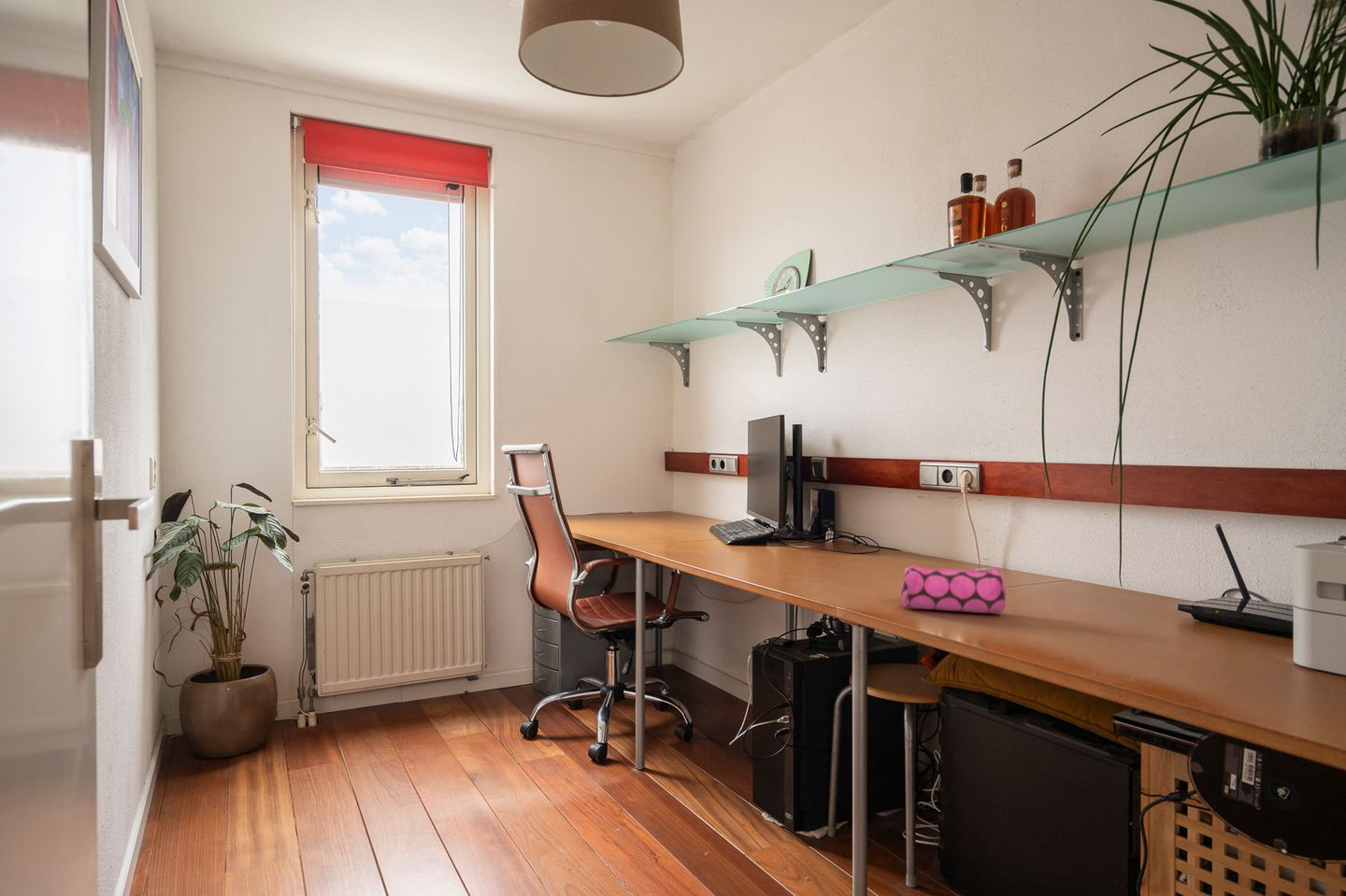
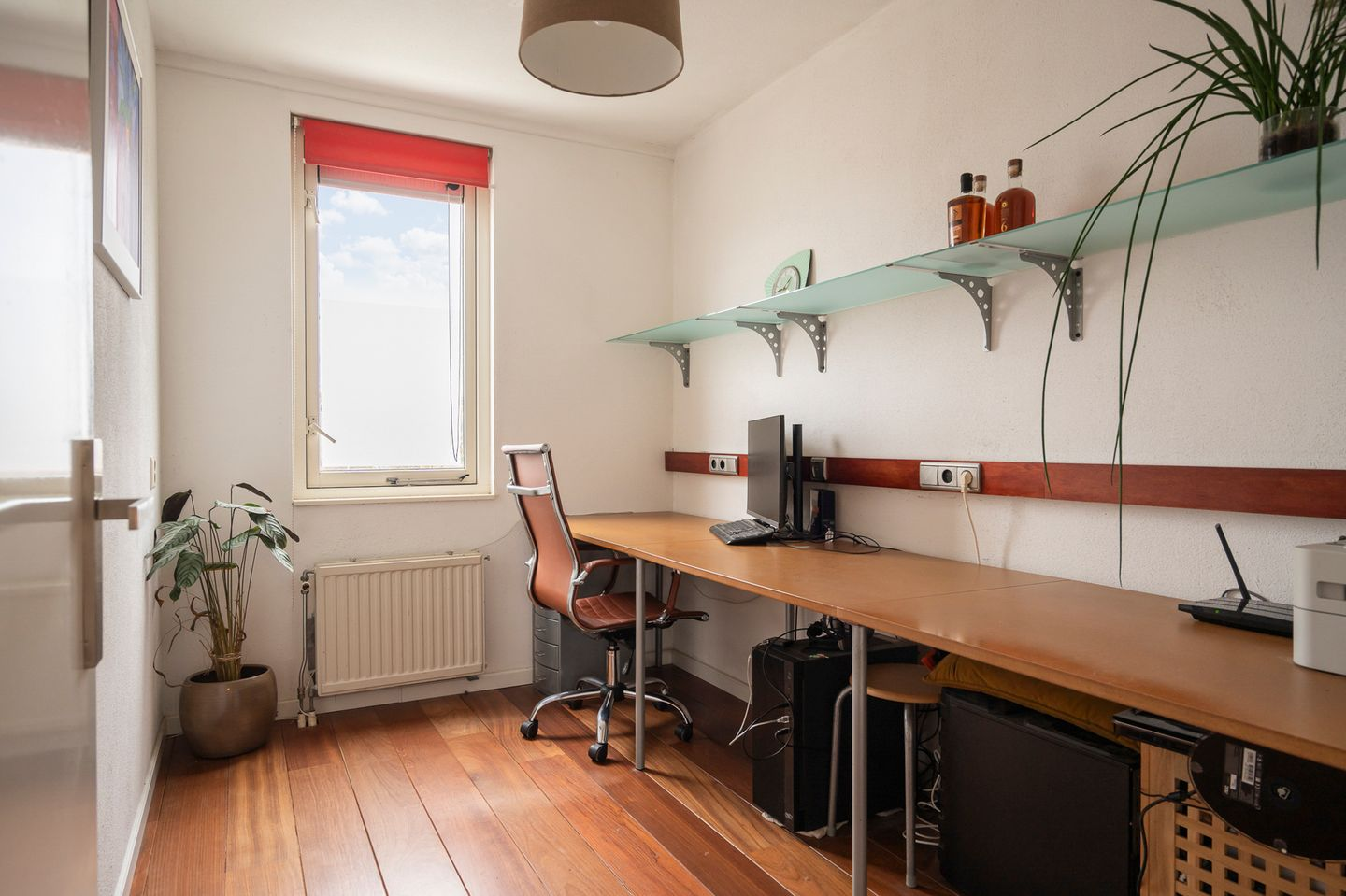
- pencil case [900,564,1007,615]
